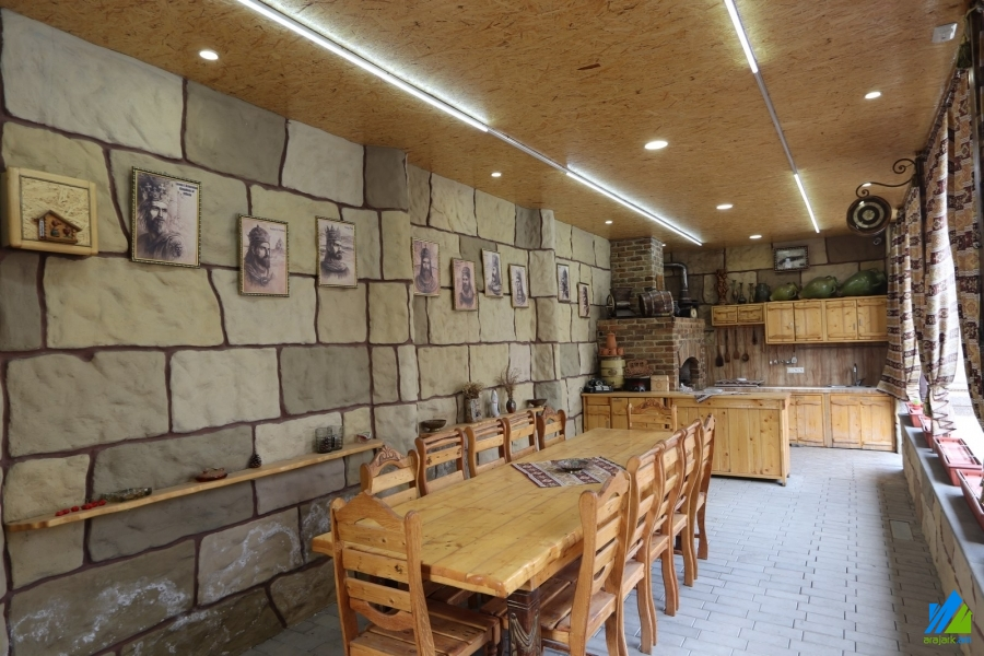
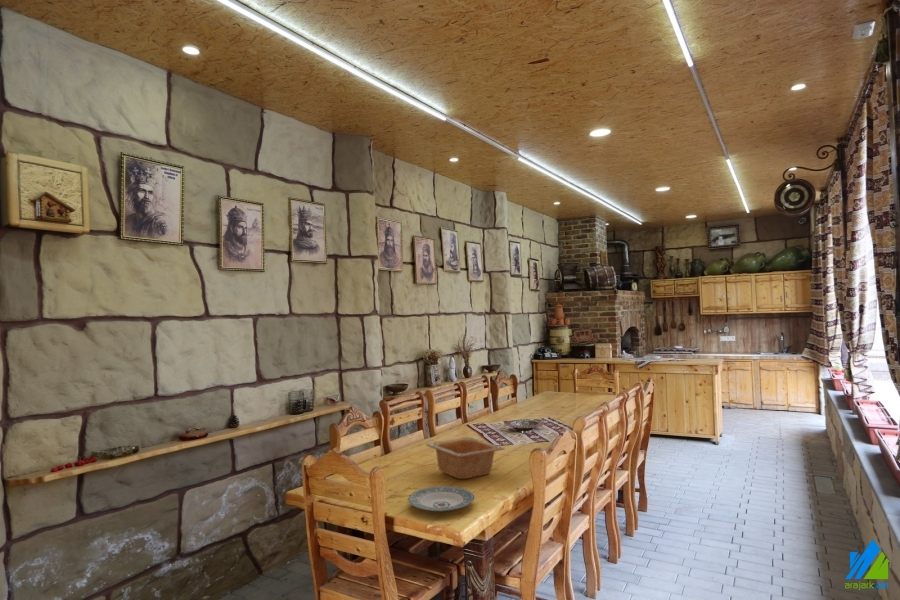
+ plate [407,485,475,513]
+ serving bowl [425,436,506,480]
